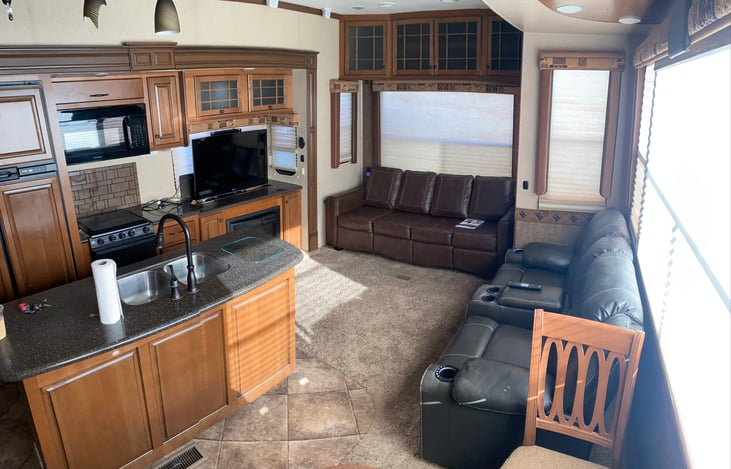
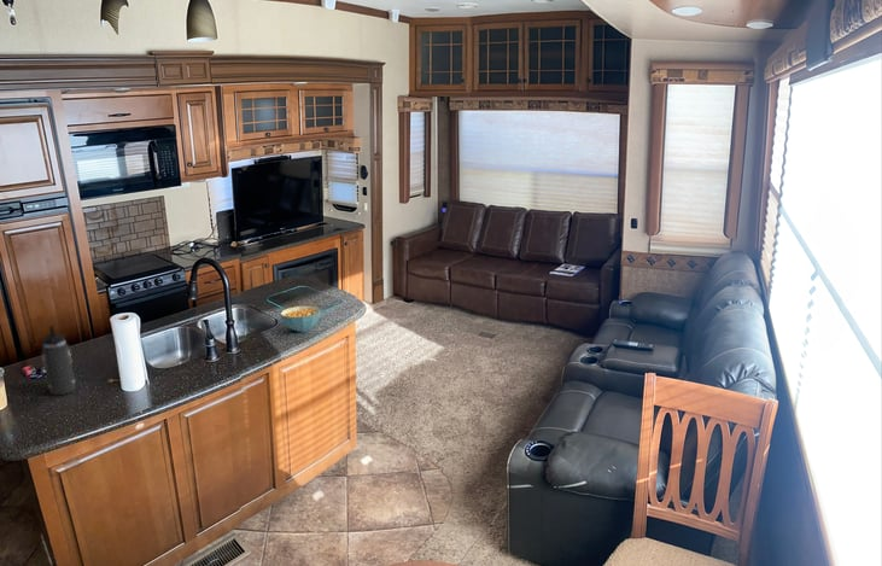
+ thermos bottle [41,325,77,396]
+ cereal bowl [280,305,322,333]
